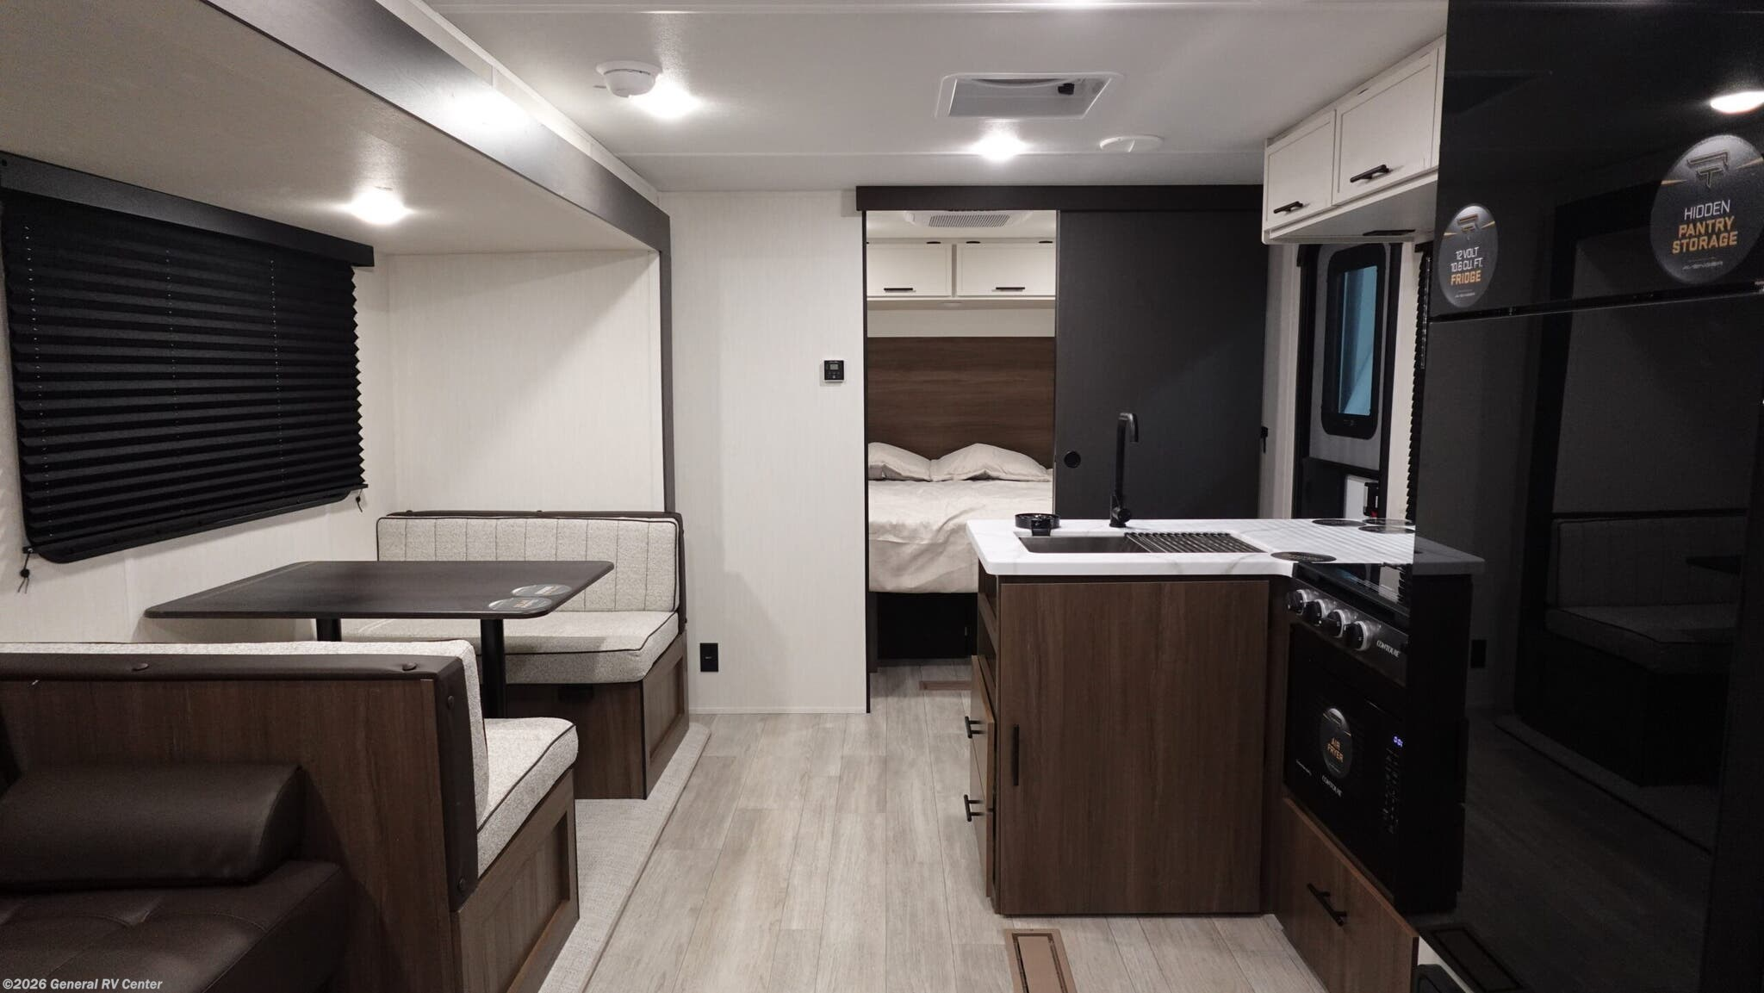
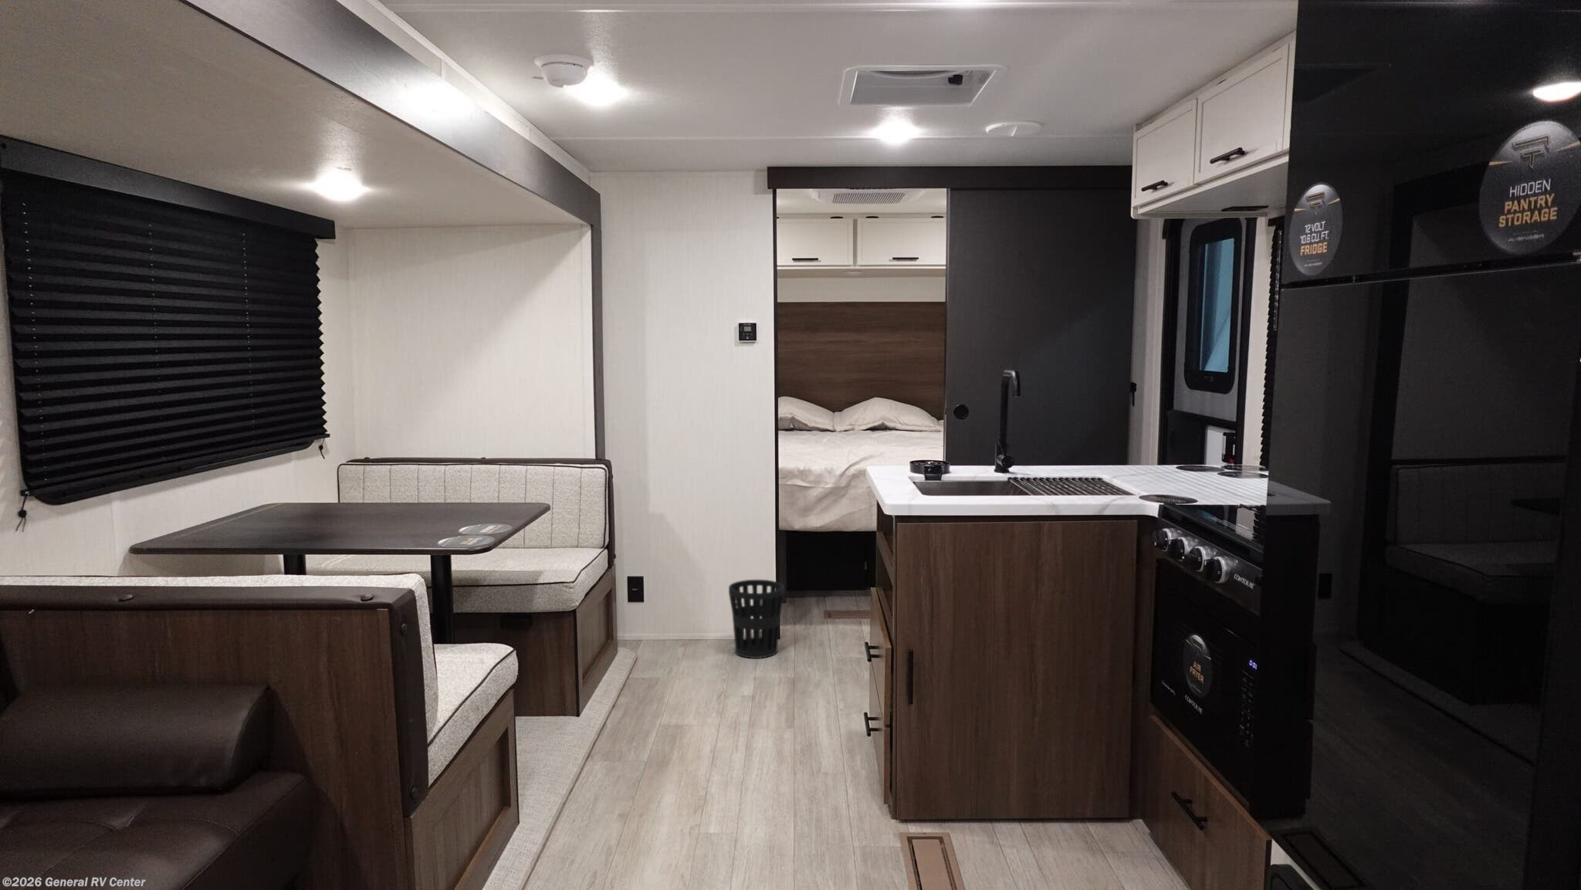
+ wastebasket [728,578,785,659]
